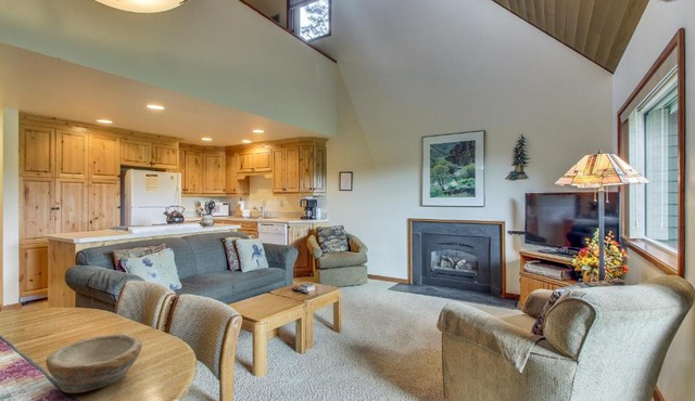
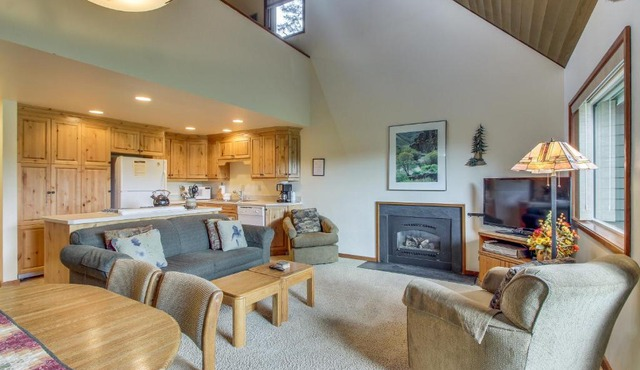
- bowl [45,333,143,394]
